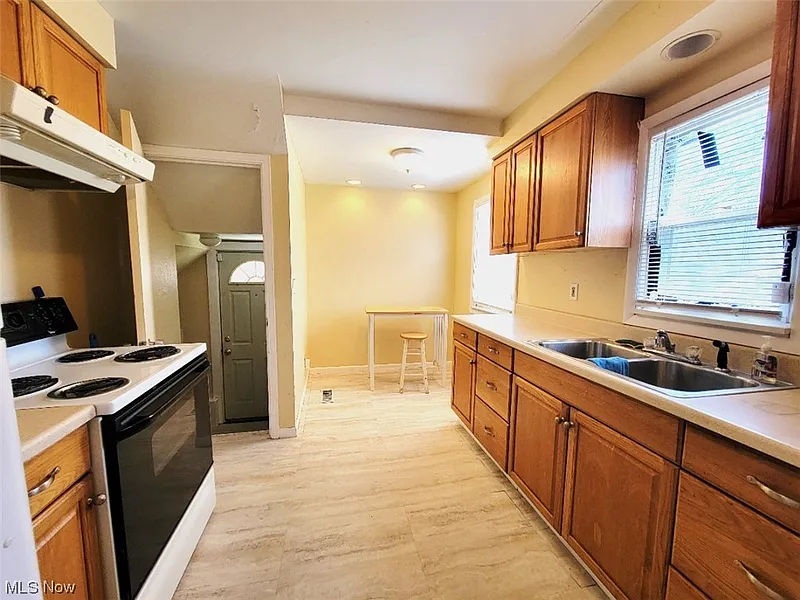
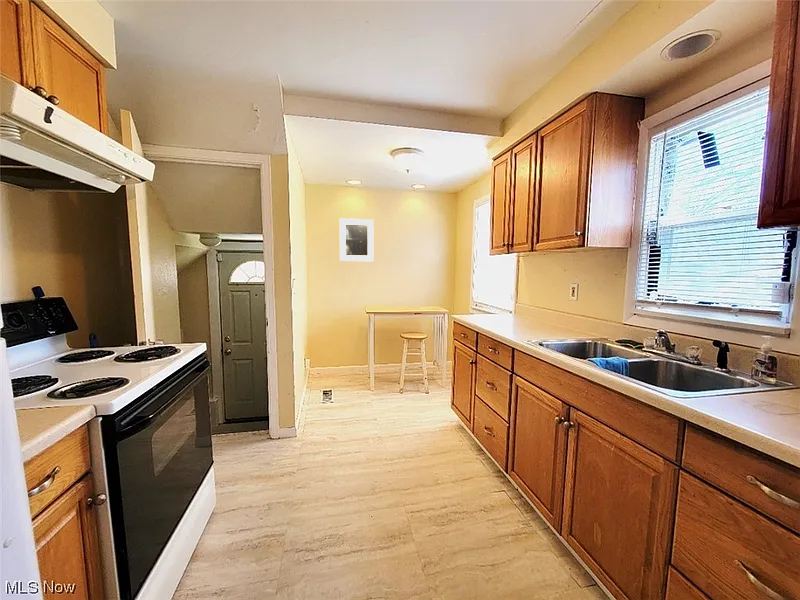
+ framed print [339,217,375,262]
